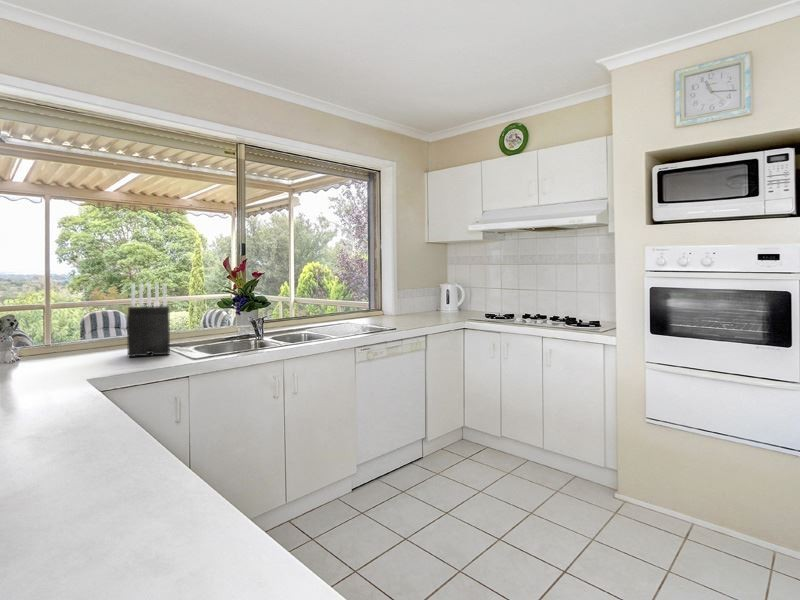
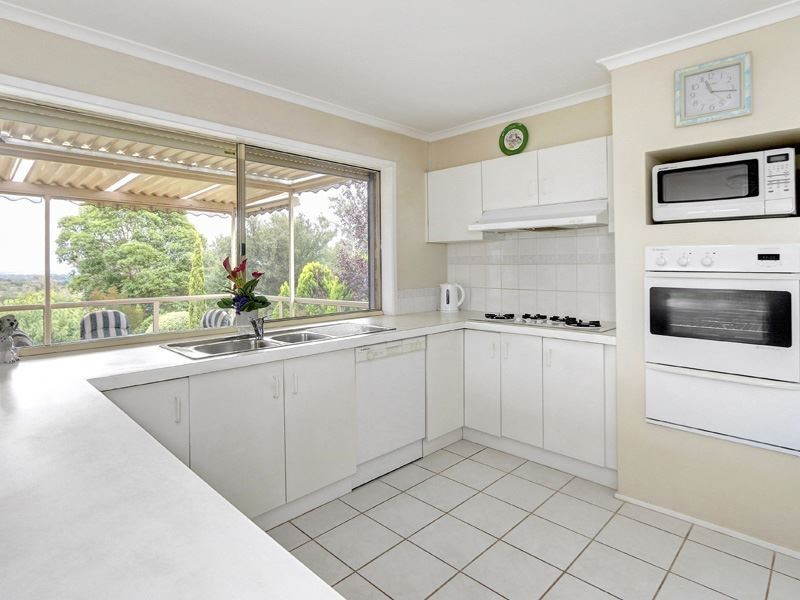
- knife block [126,282,171,358]
